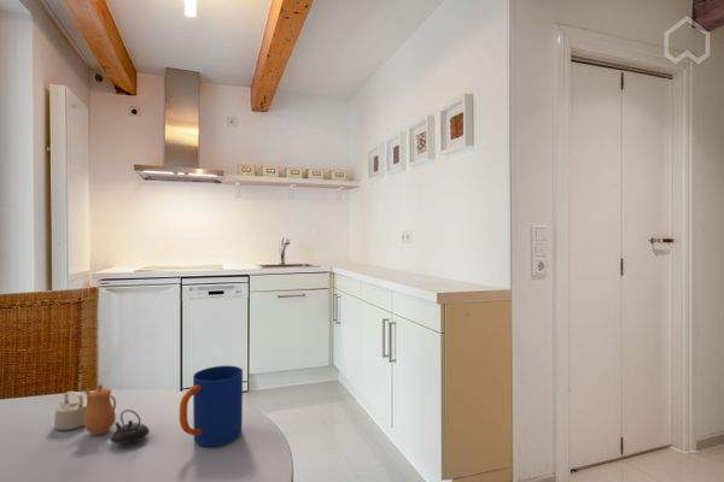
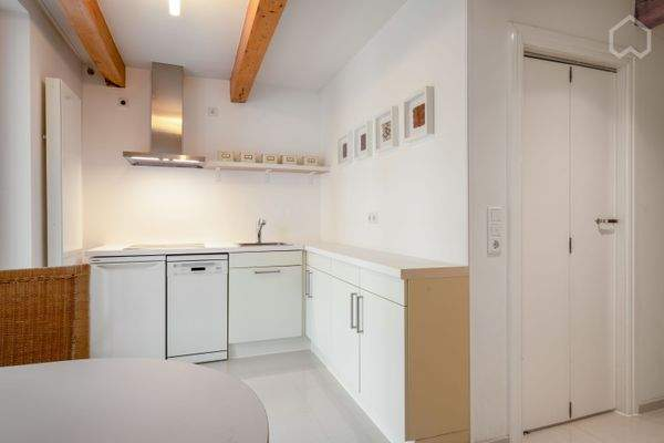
- teapot [53,383,151,446]
- mug [179,365,244,447]
